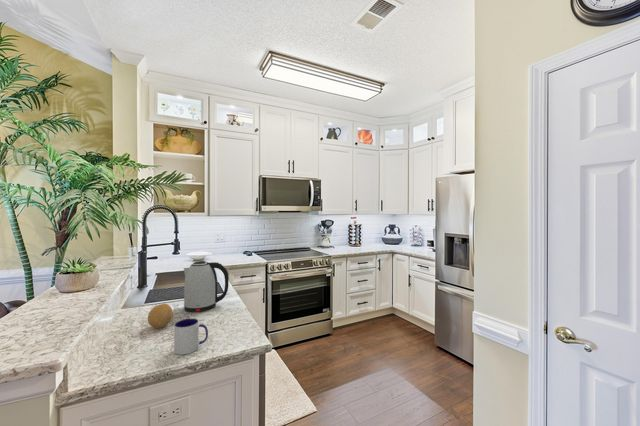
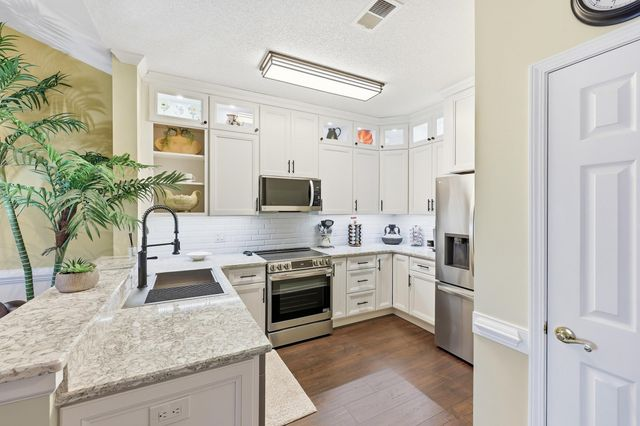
- fruit [147,303,174,329]
- kettle [183,260,230,313]
- mug [173,318,209,356]
